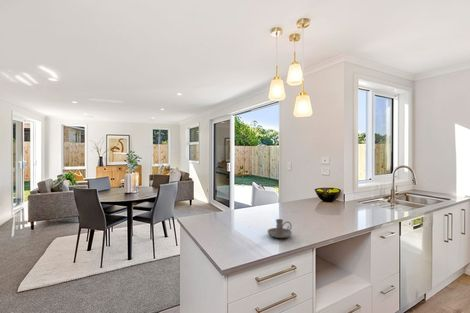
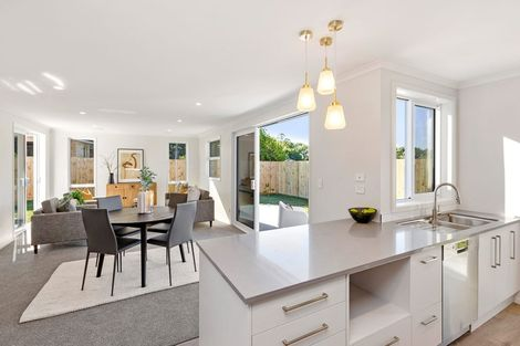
- candle holder [266,218,293,239]
